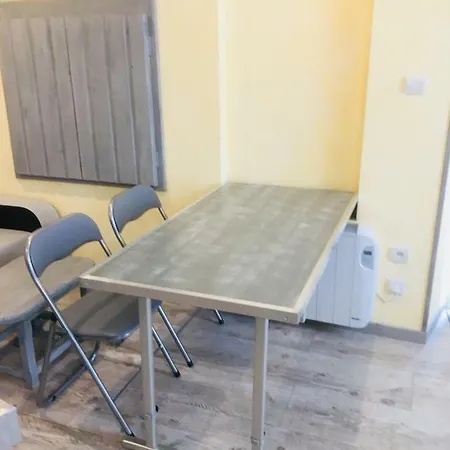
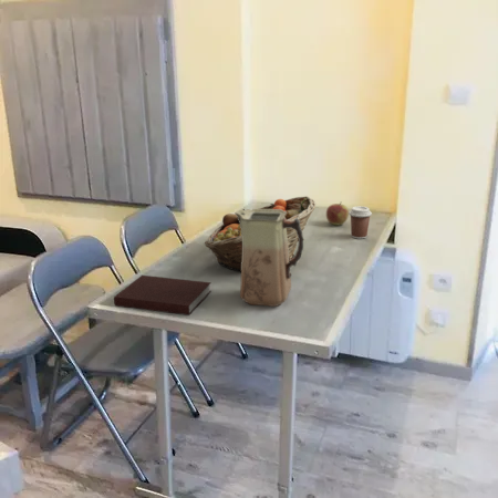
+ vase [235,208,304,308]
+ fruit basket [204,196,317,272]
+ apple [325,201,350,227]
+ coffee cup [349,205,373,240]
+ notebook [113,274,212,317]
